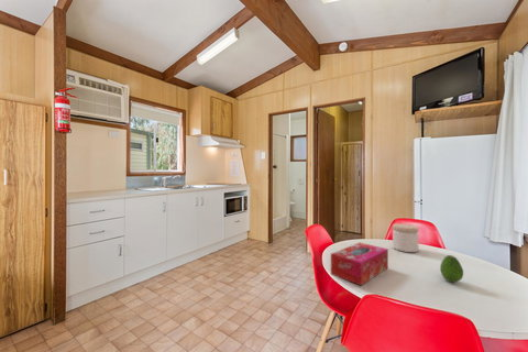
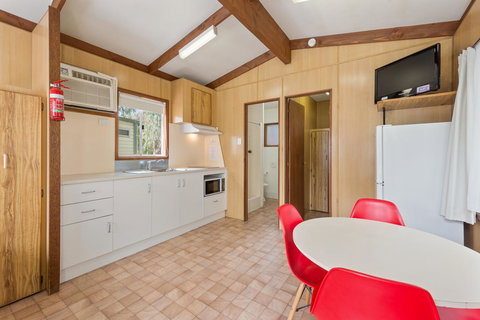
- jar [392,222,419,253]
- tissue box [330,242,389,286]
- fruit [439,254,464,284]
